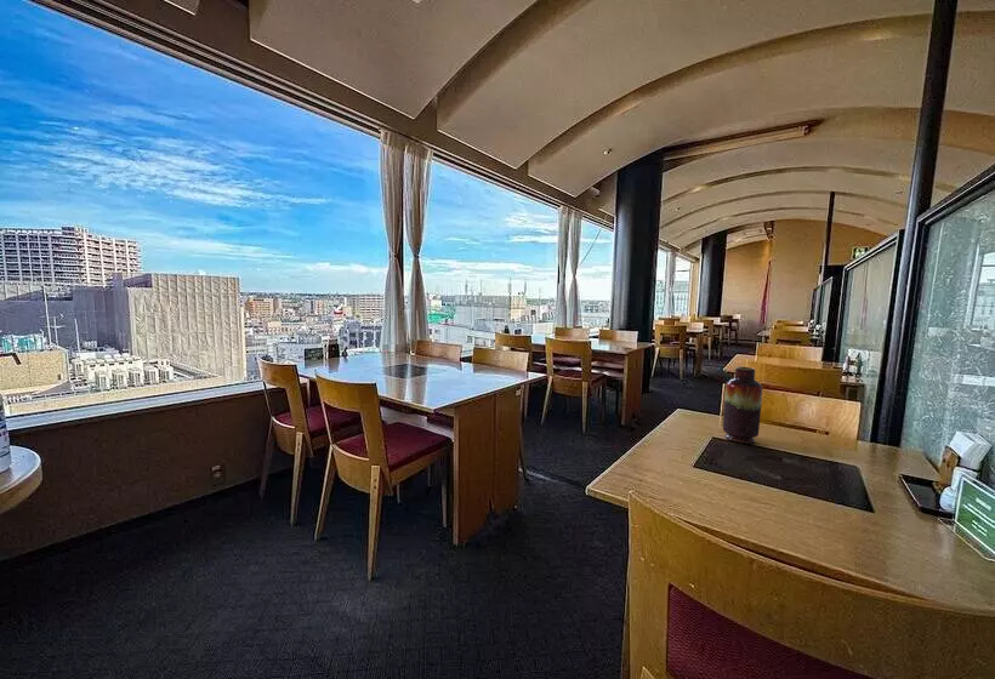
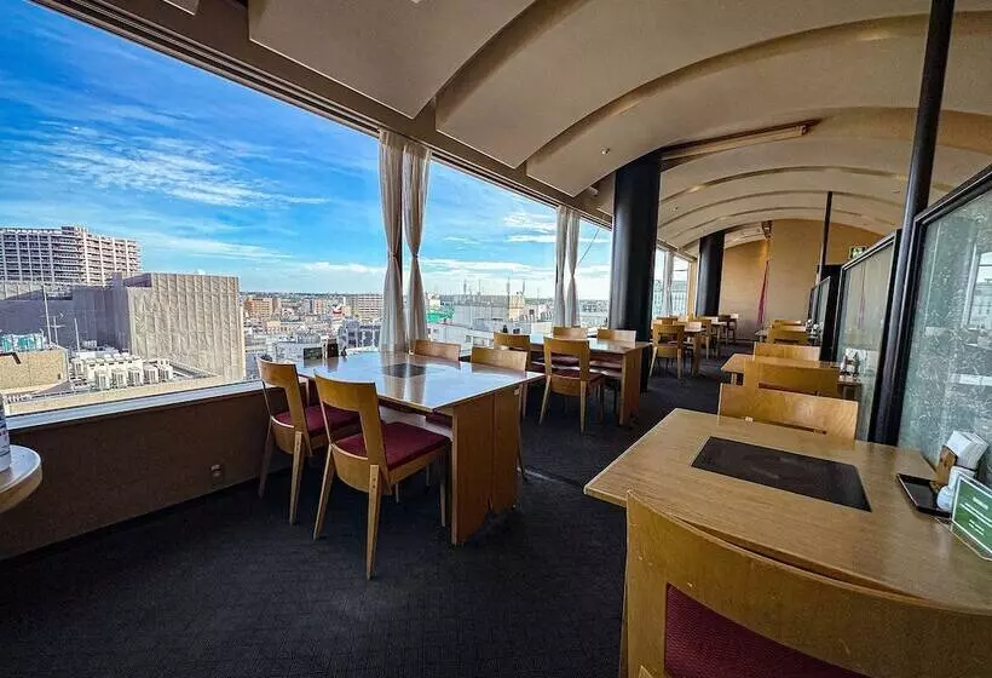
- vase [722,365,763,445]
